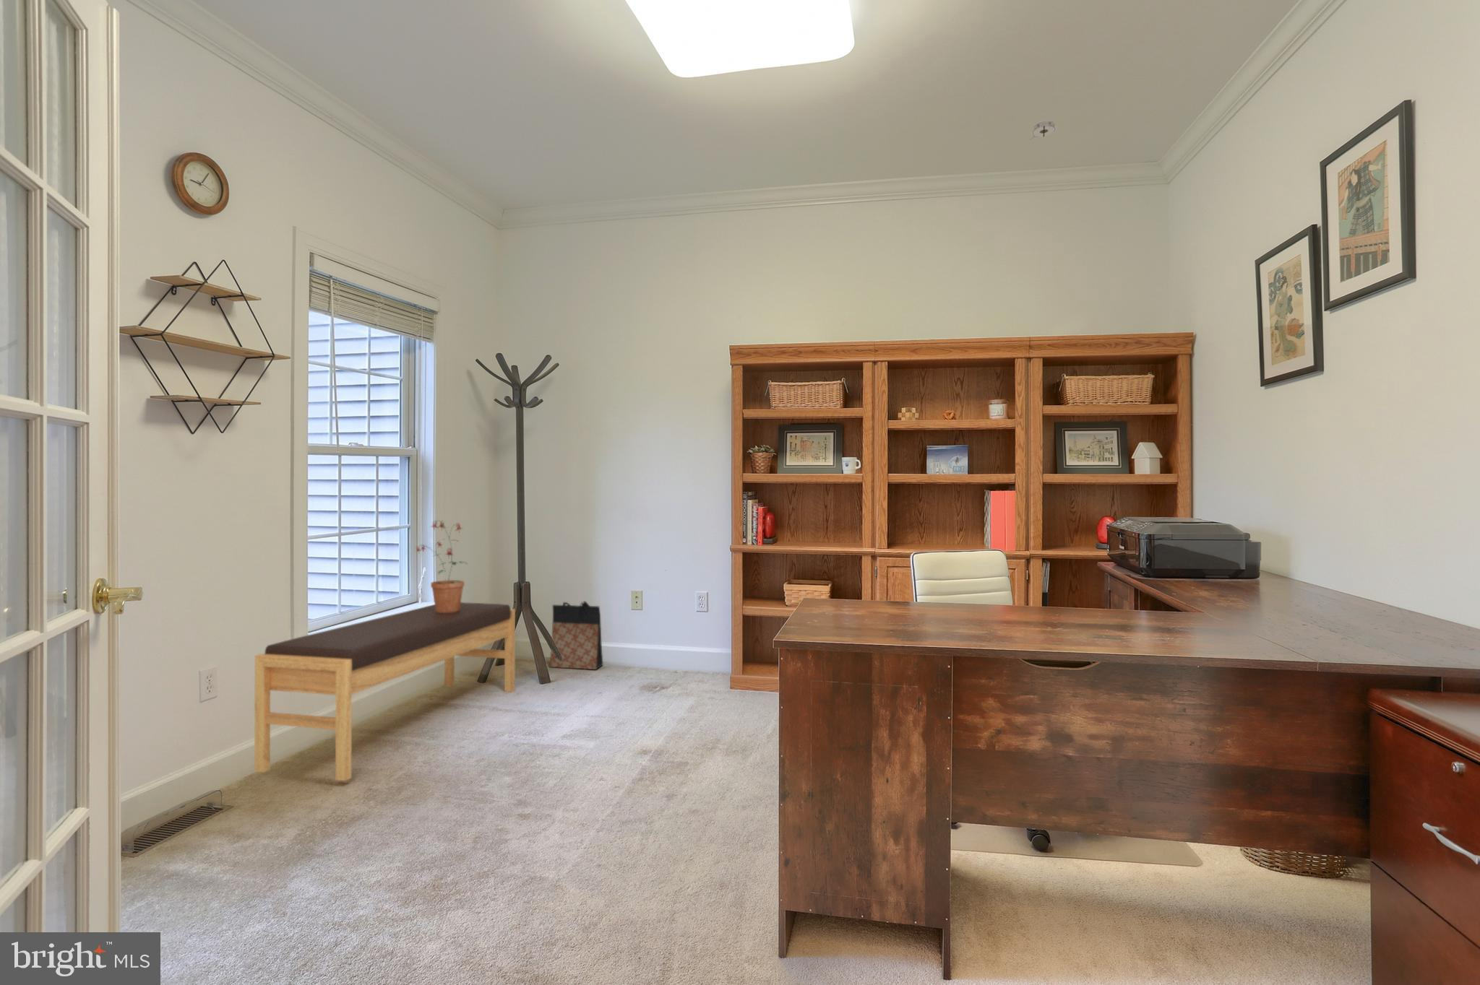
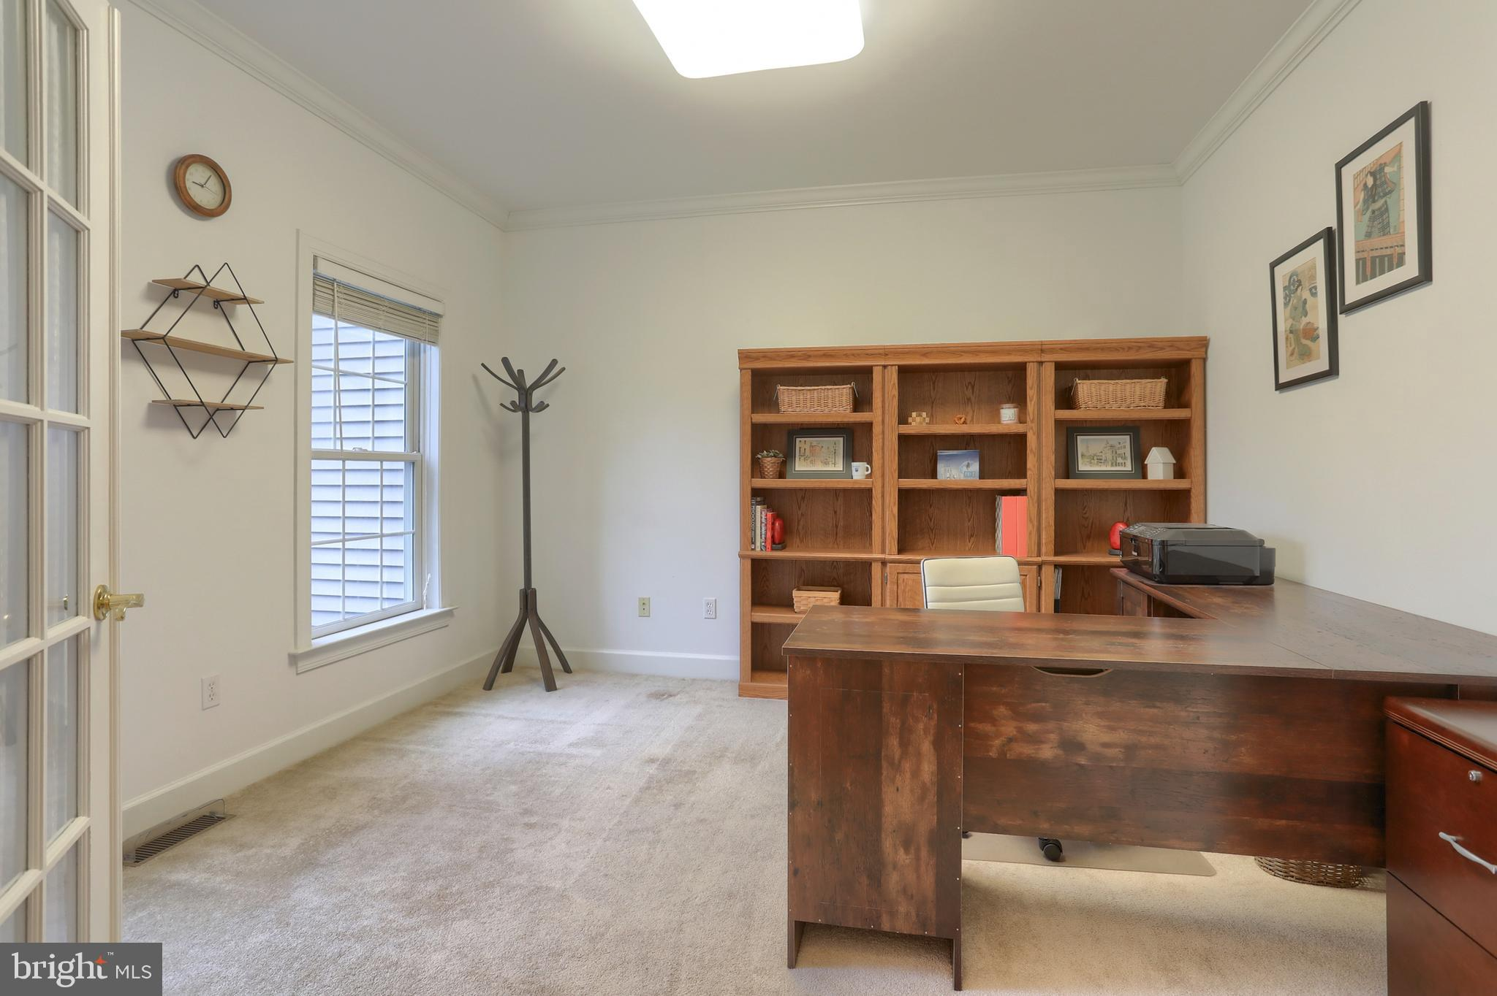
- bag [549,600,604,671]
- potted plant [415,519,468,613]
- smoke detector [1030,120,1058,140]
- bench [254,601,516,782]
